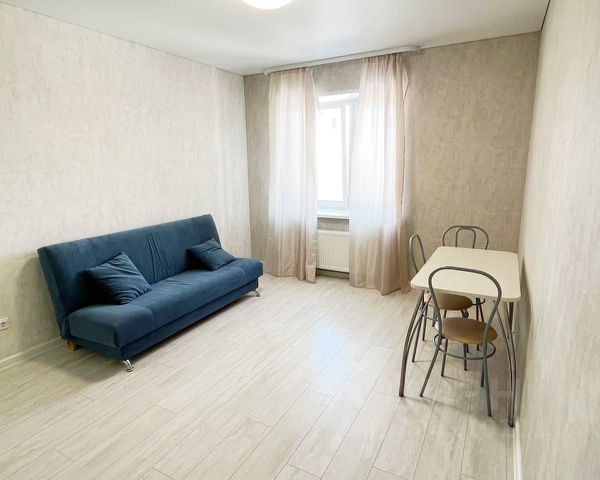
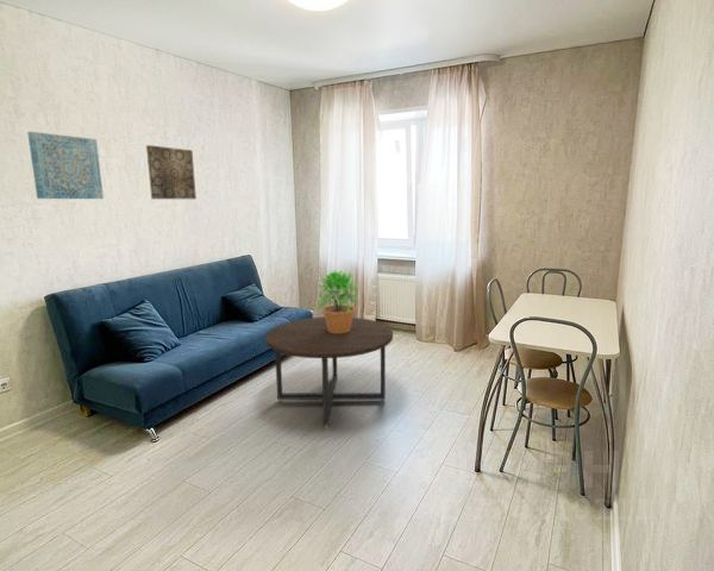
+ coffee table [264,315,394,428]
+ potted plant [317,270,359,333]
+ wall art [145,144,198,200]
+ wall art [26,131,105,200]
